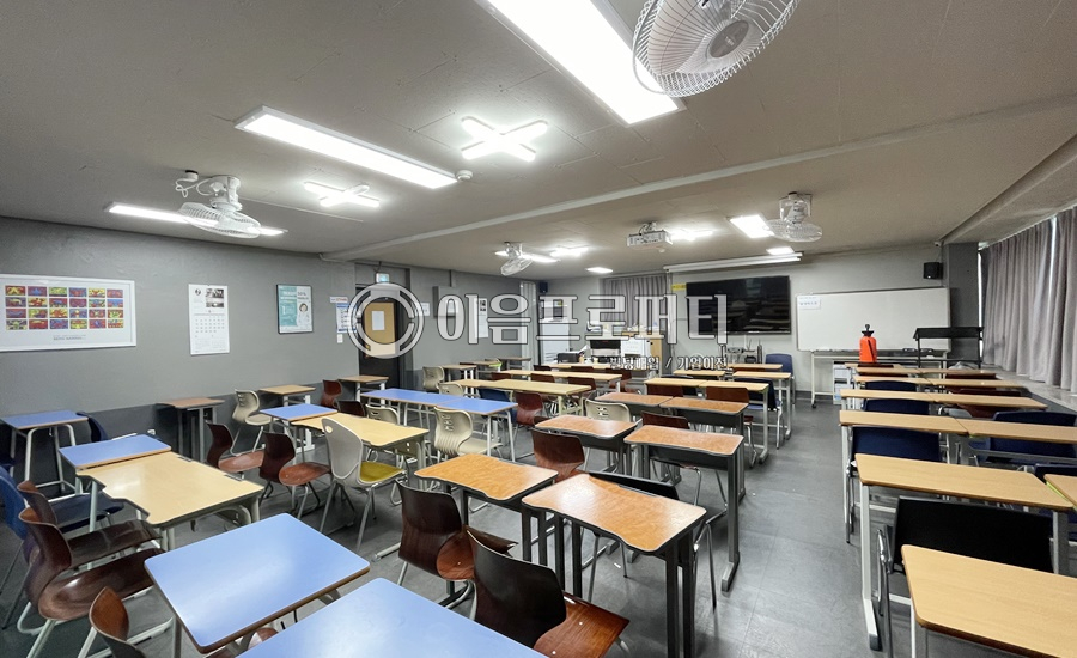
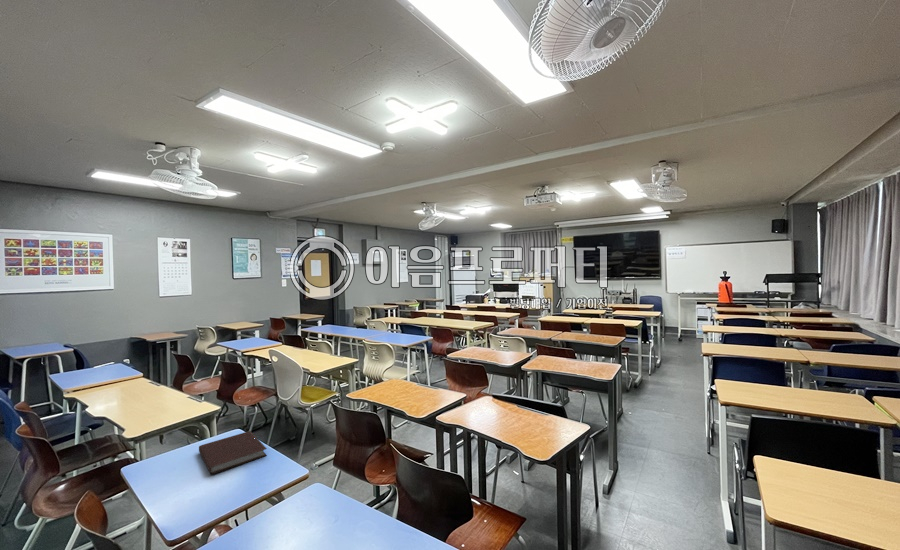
+ notebook [198,430,268,475]
